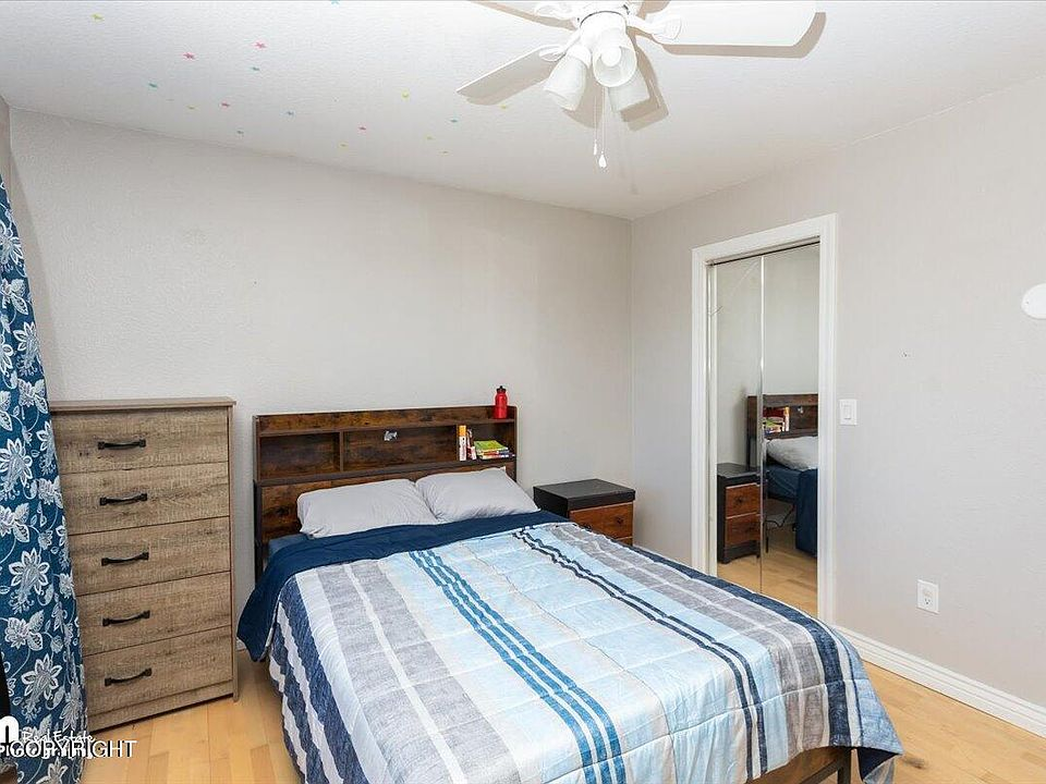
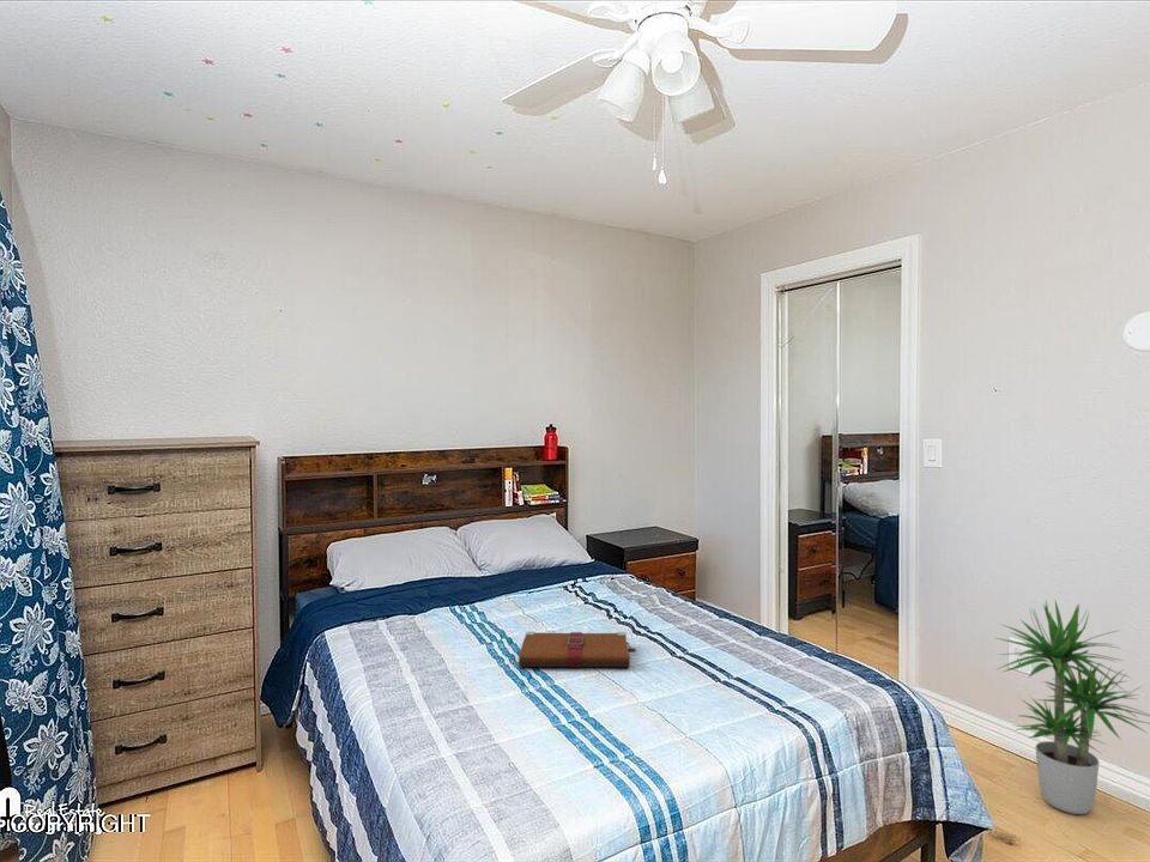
+ book [518,630,637,668]
+ potted plant [994,600,1150,815]
